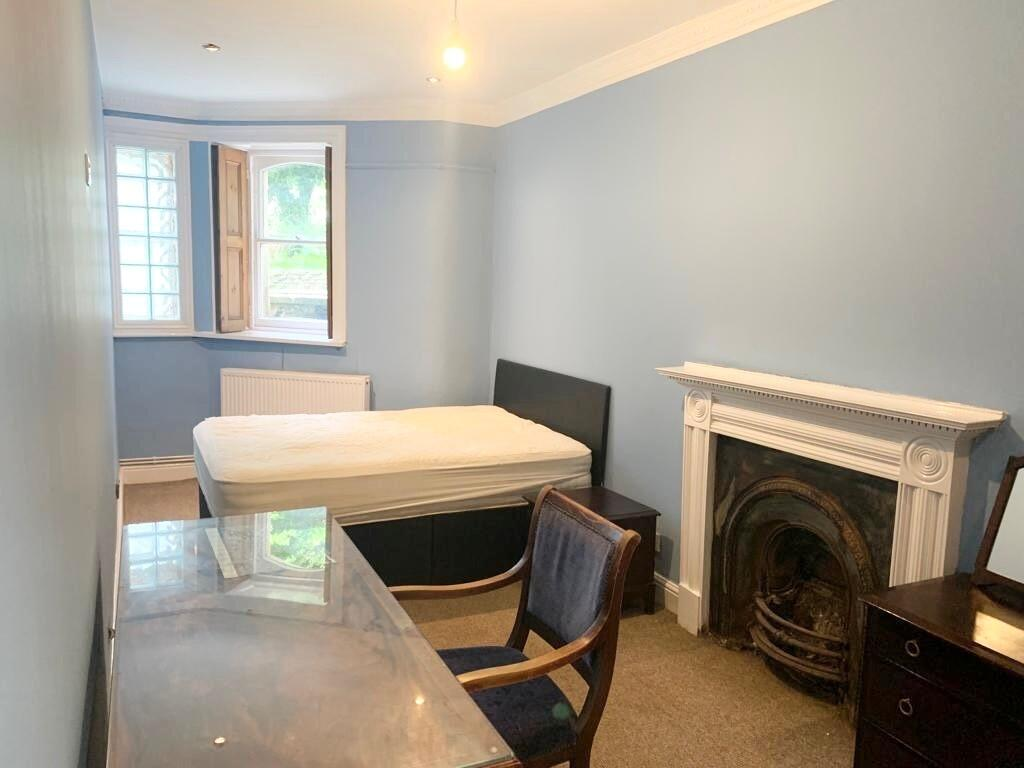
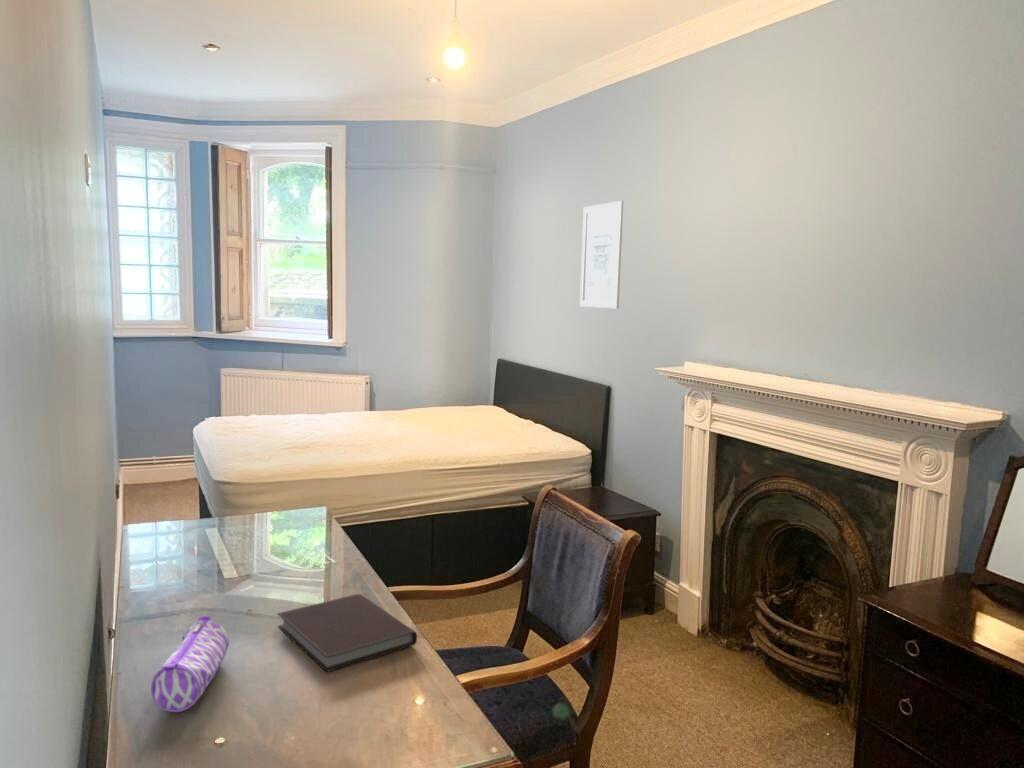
+ pencil case [150,615,230,713]
+ notebook [276,593,418,673]
+ wall art [579,200,624,309]
